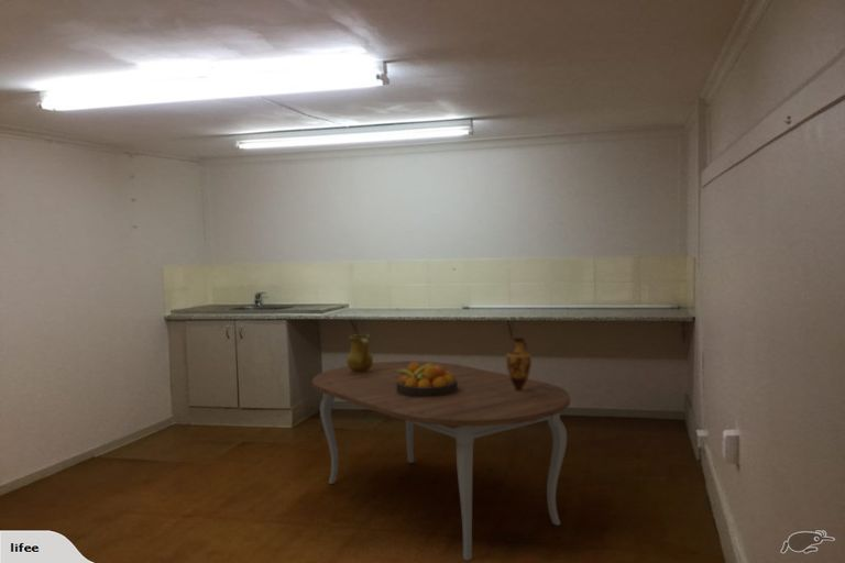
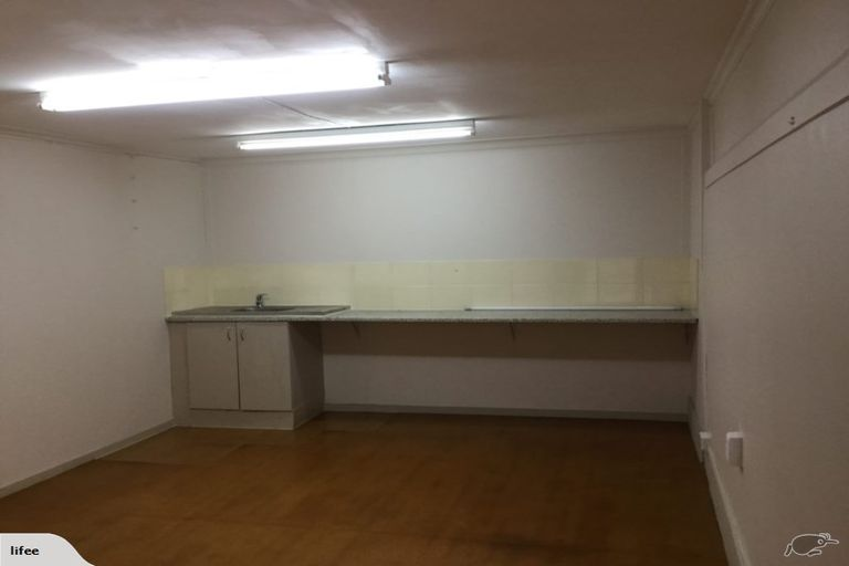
- dining table [311,360,571,562]
- pitcher [345,333,374,374]
- vase [505,336,533,393]
- fruit bowl [395,362,458,397]
